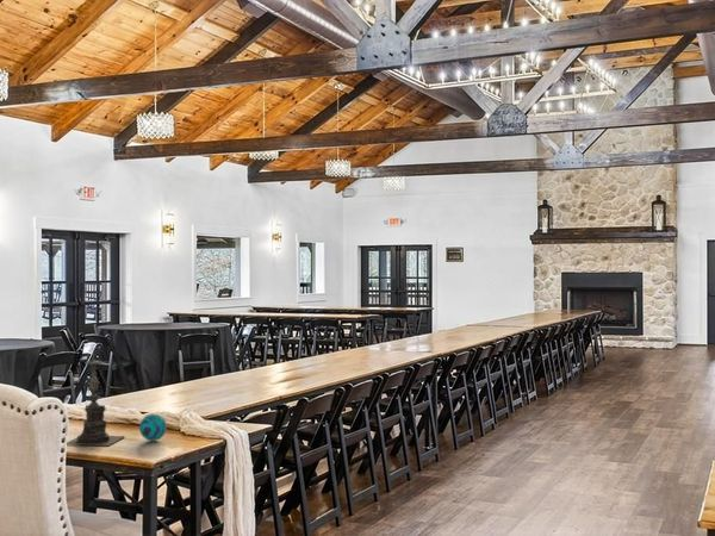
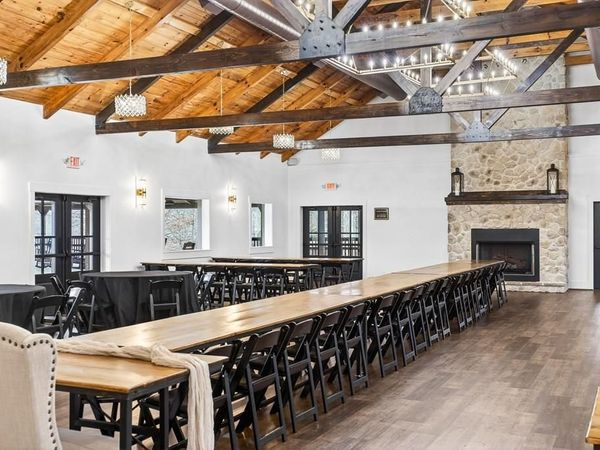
- decorative ball [138,412,168,442]
- candle holder [66,347,126,447]
